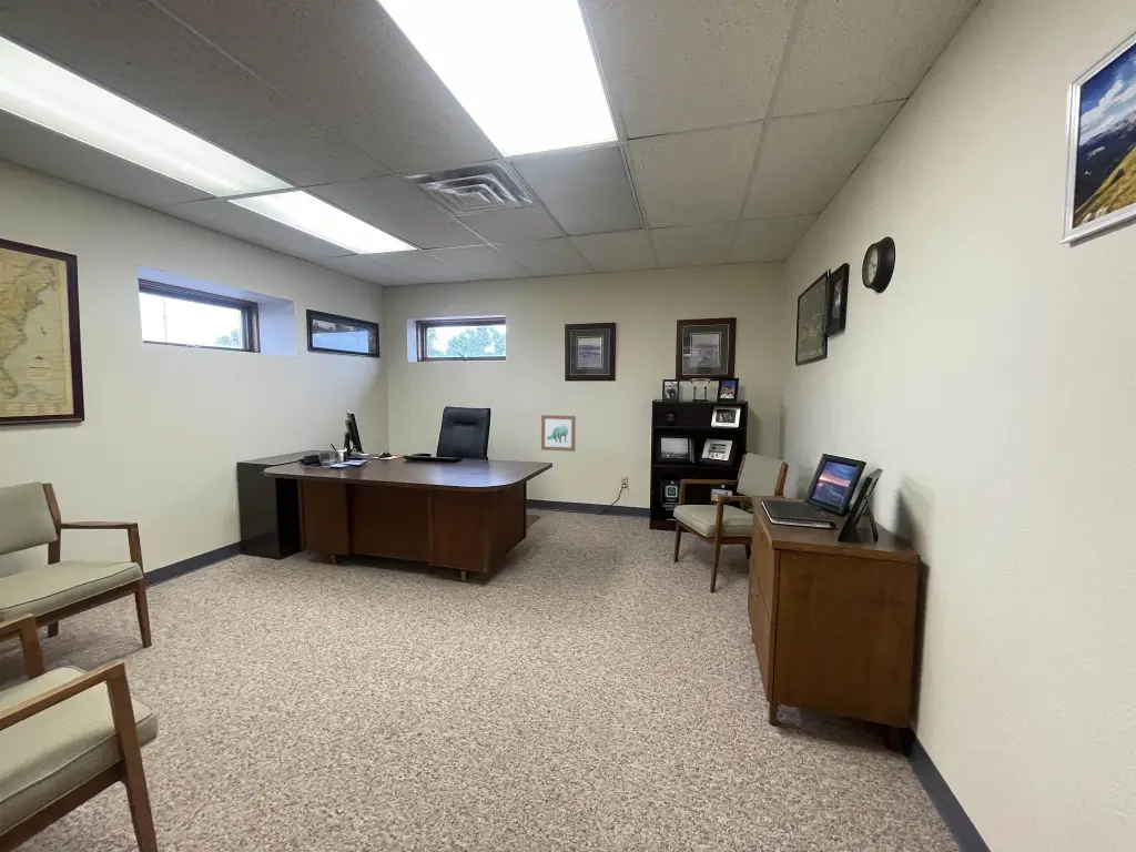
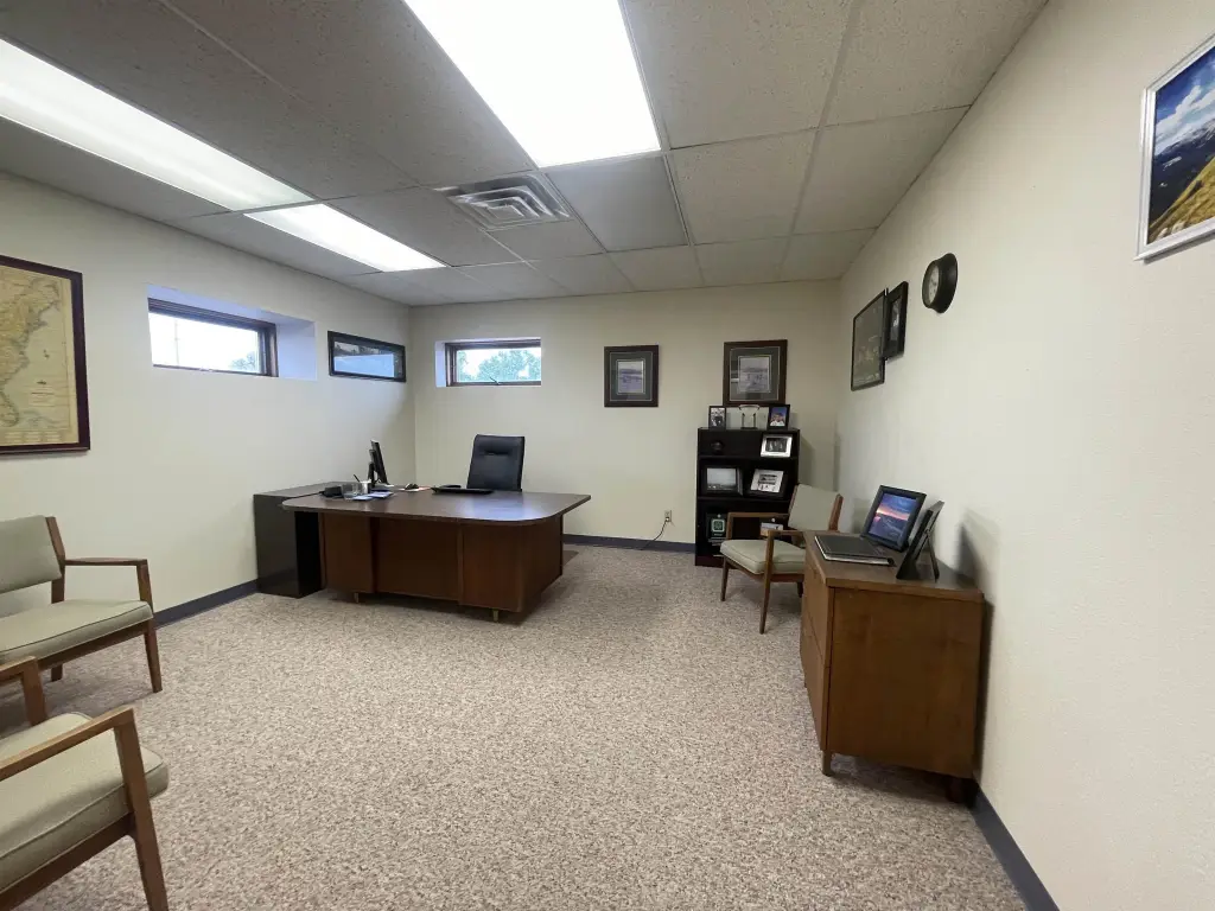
- wall art [540,414,577,453]
